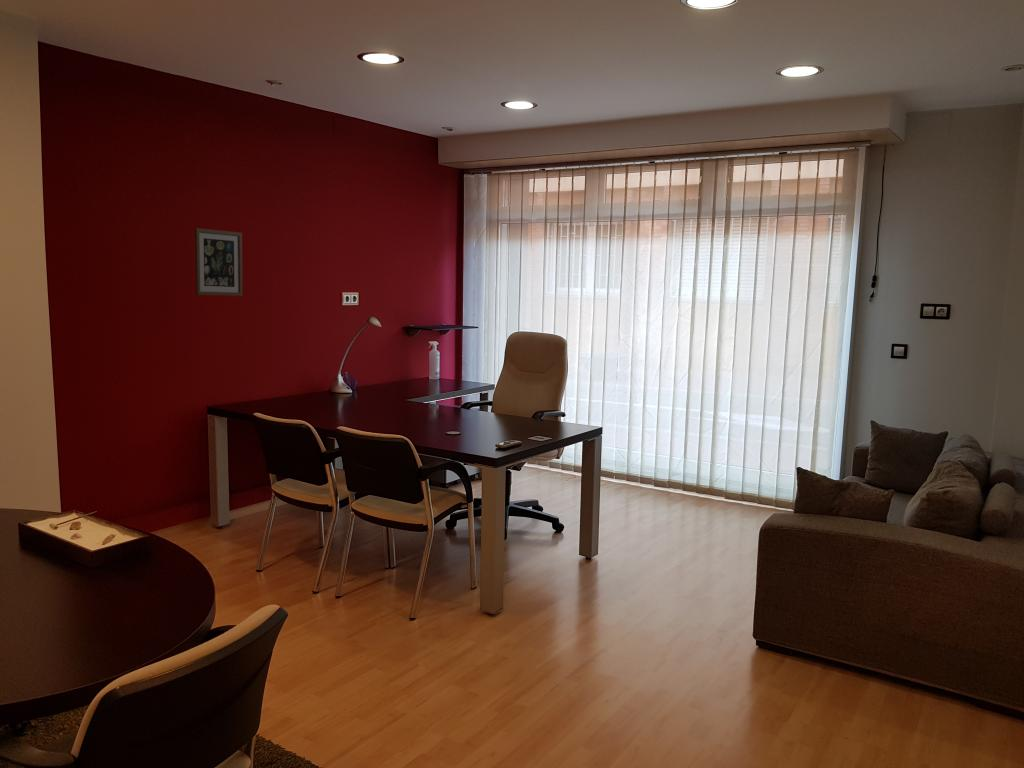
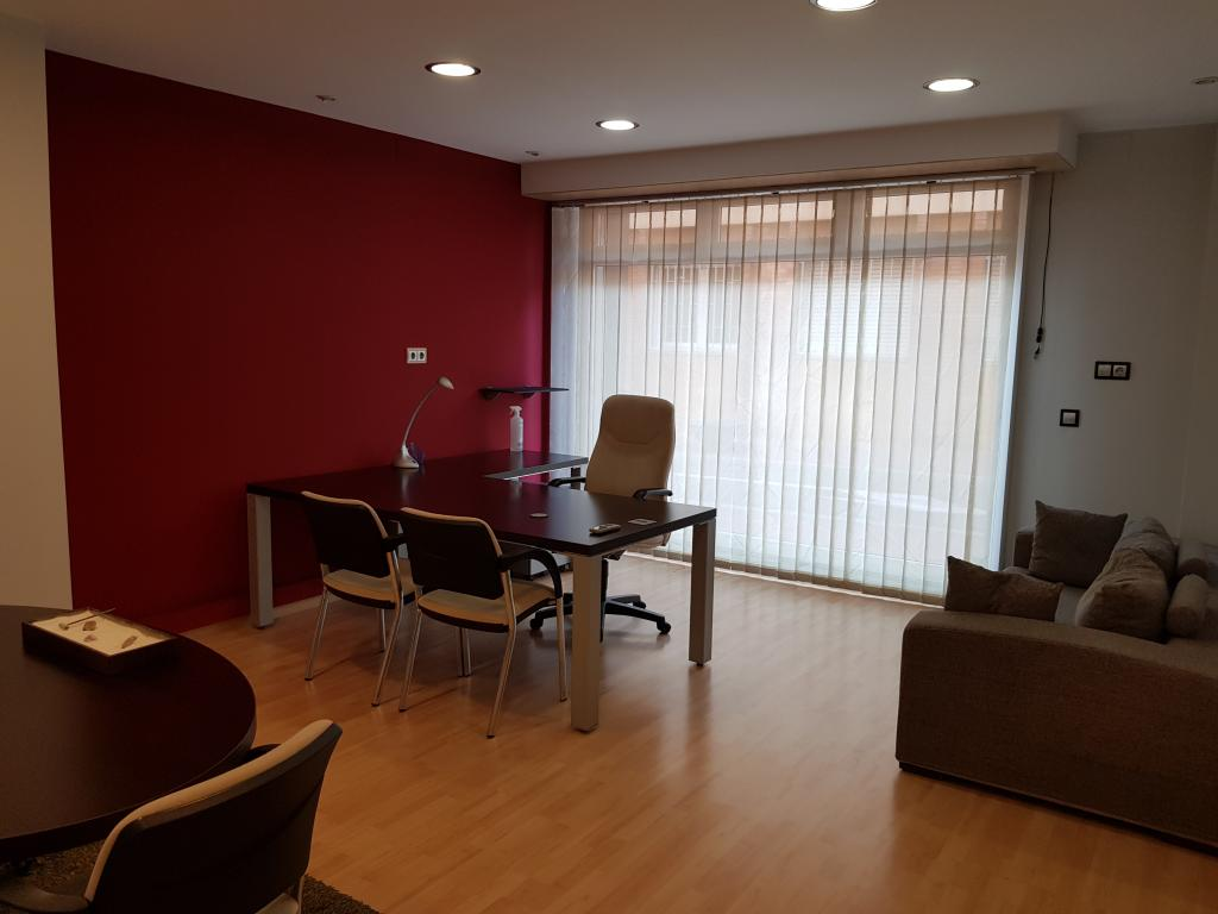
- wall art [194,227,244,297]
